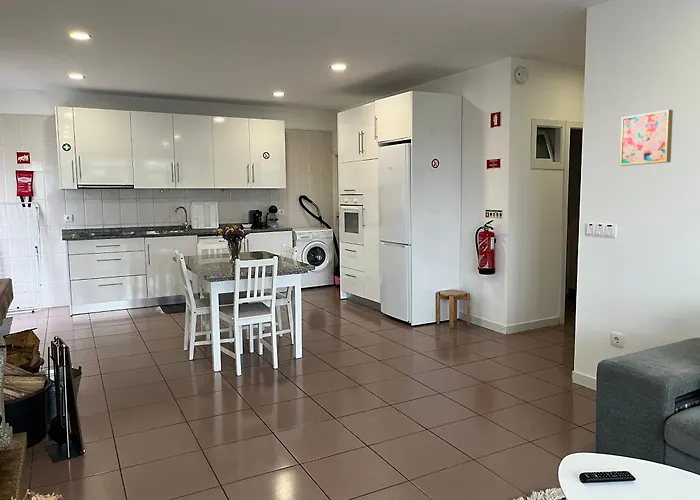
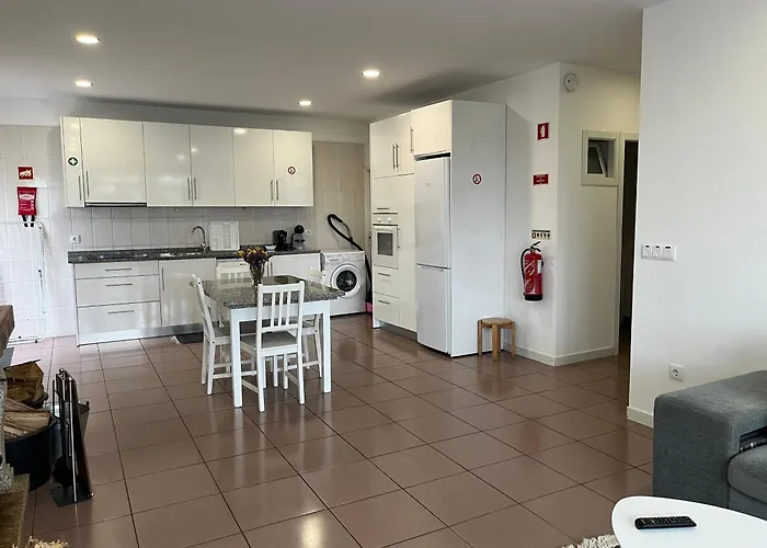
- wall art [619,109,674,167]
